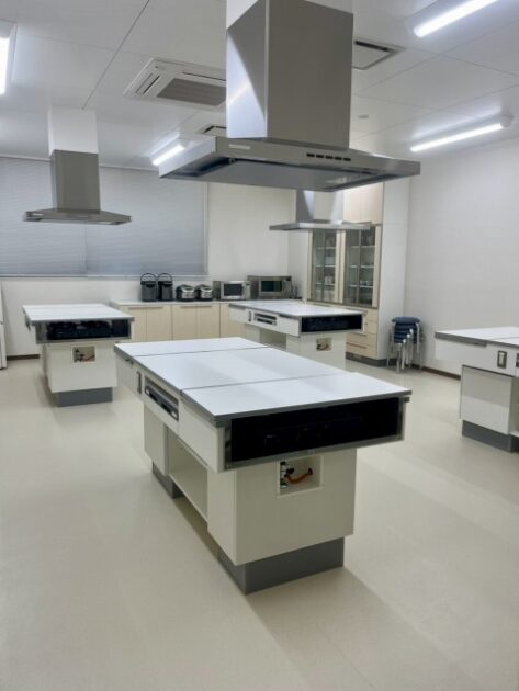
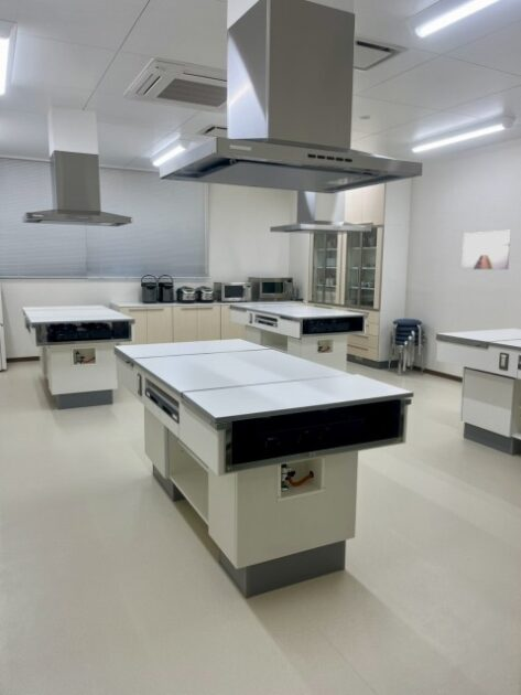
+ wall art [460,229,512,270]
